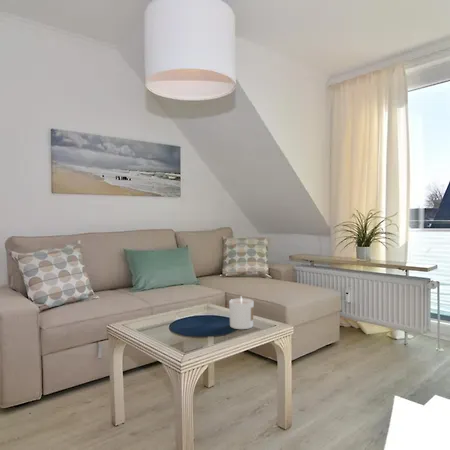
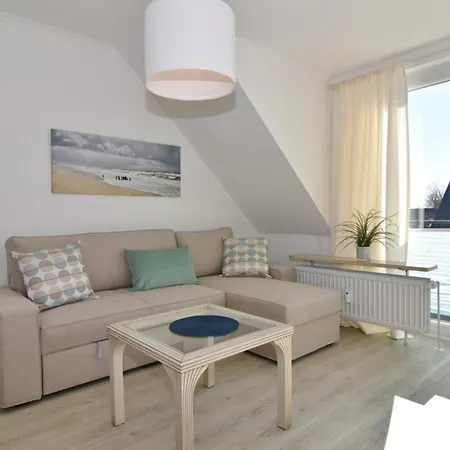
- candle [228,295,255,330]
